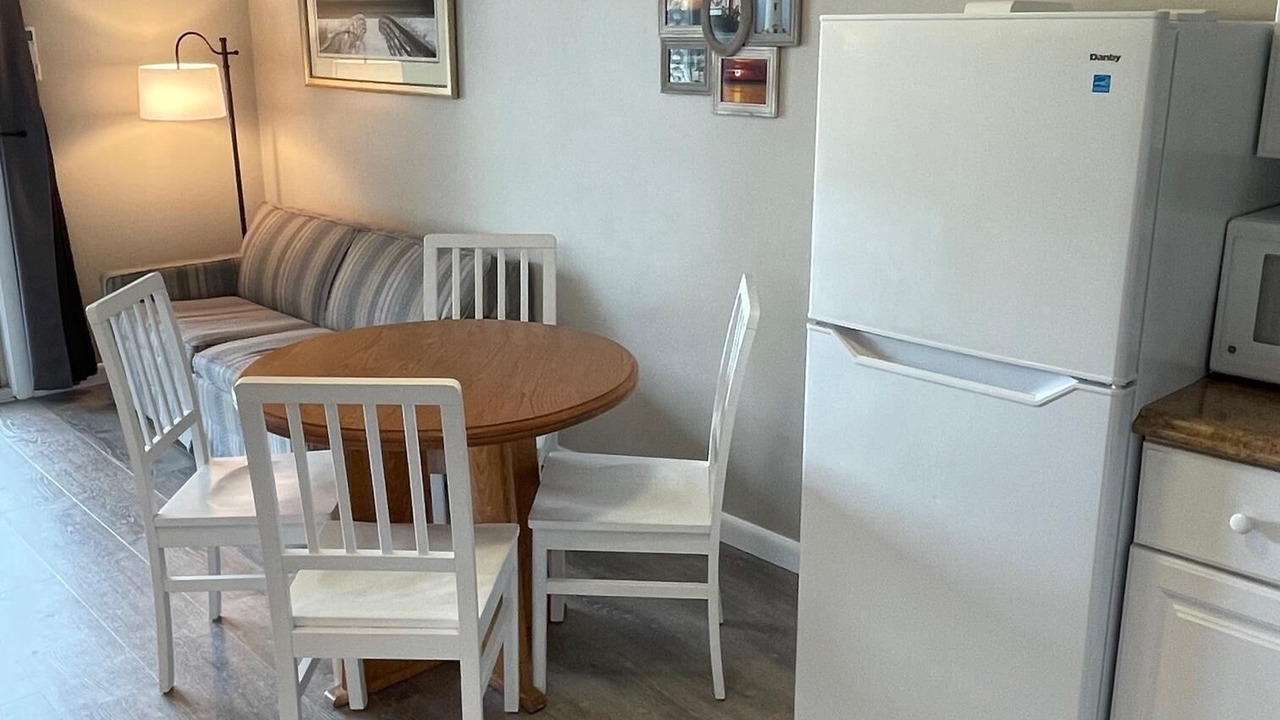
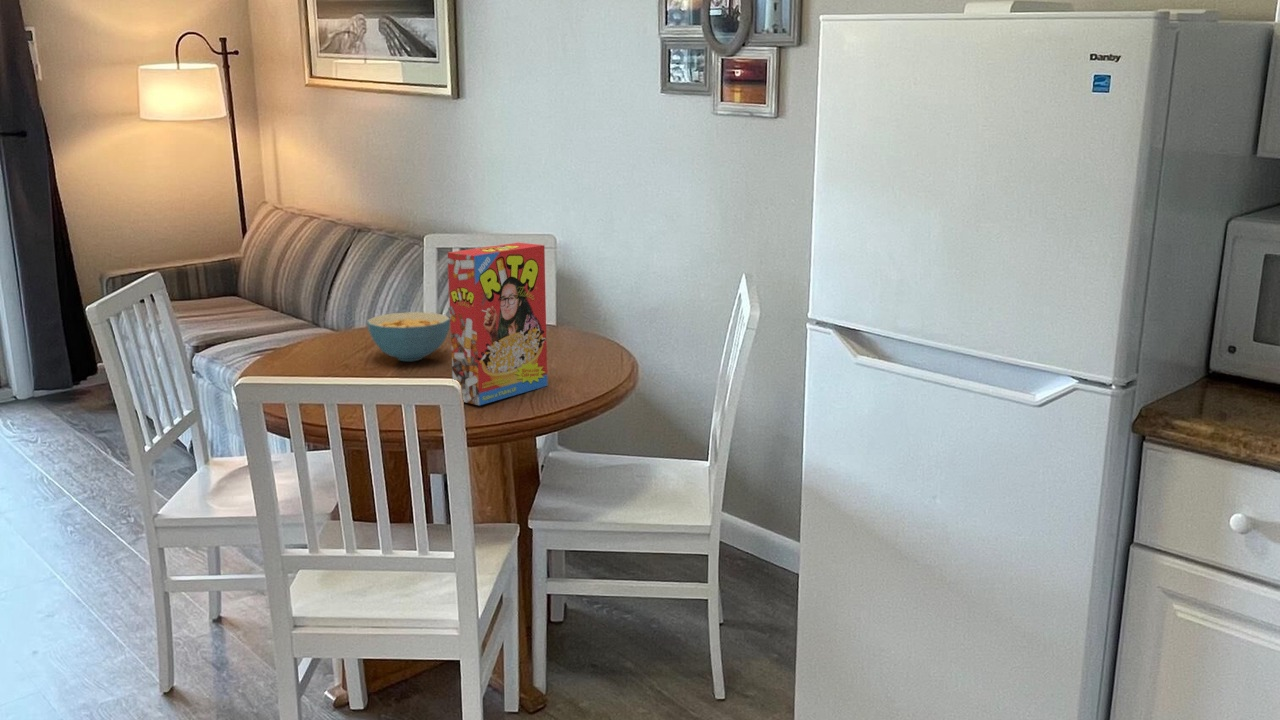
+ cereal bowl [366,311,451,362]
+ cereal box [447,242,548,406]
